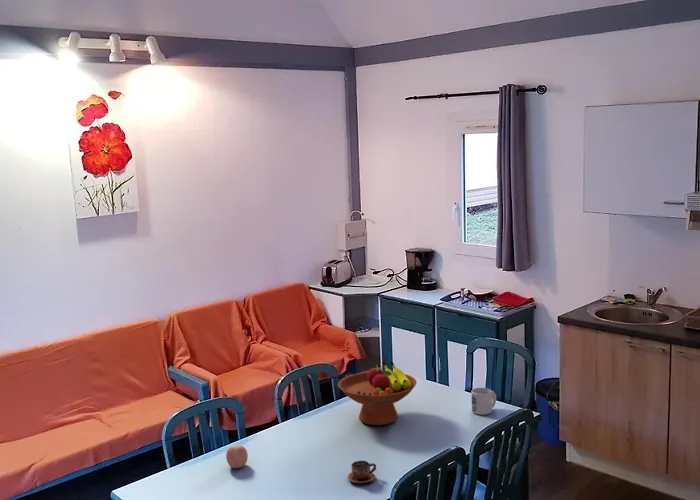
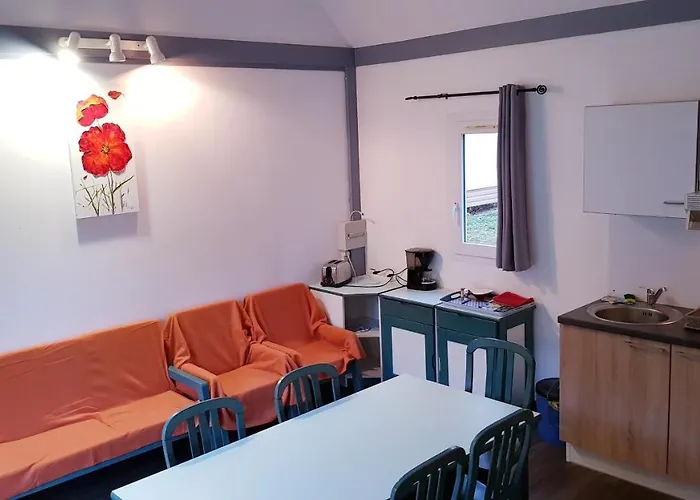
- cup [347,460,377,485]
- apple [225,445,249,469]
- mug [470,387,497,416]
- fruit bowl [337,360,418,426]
